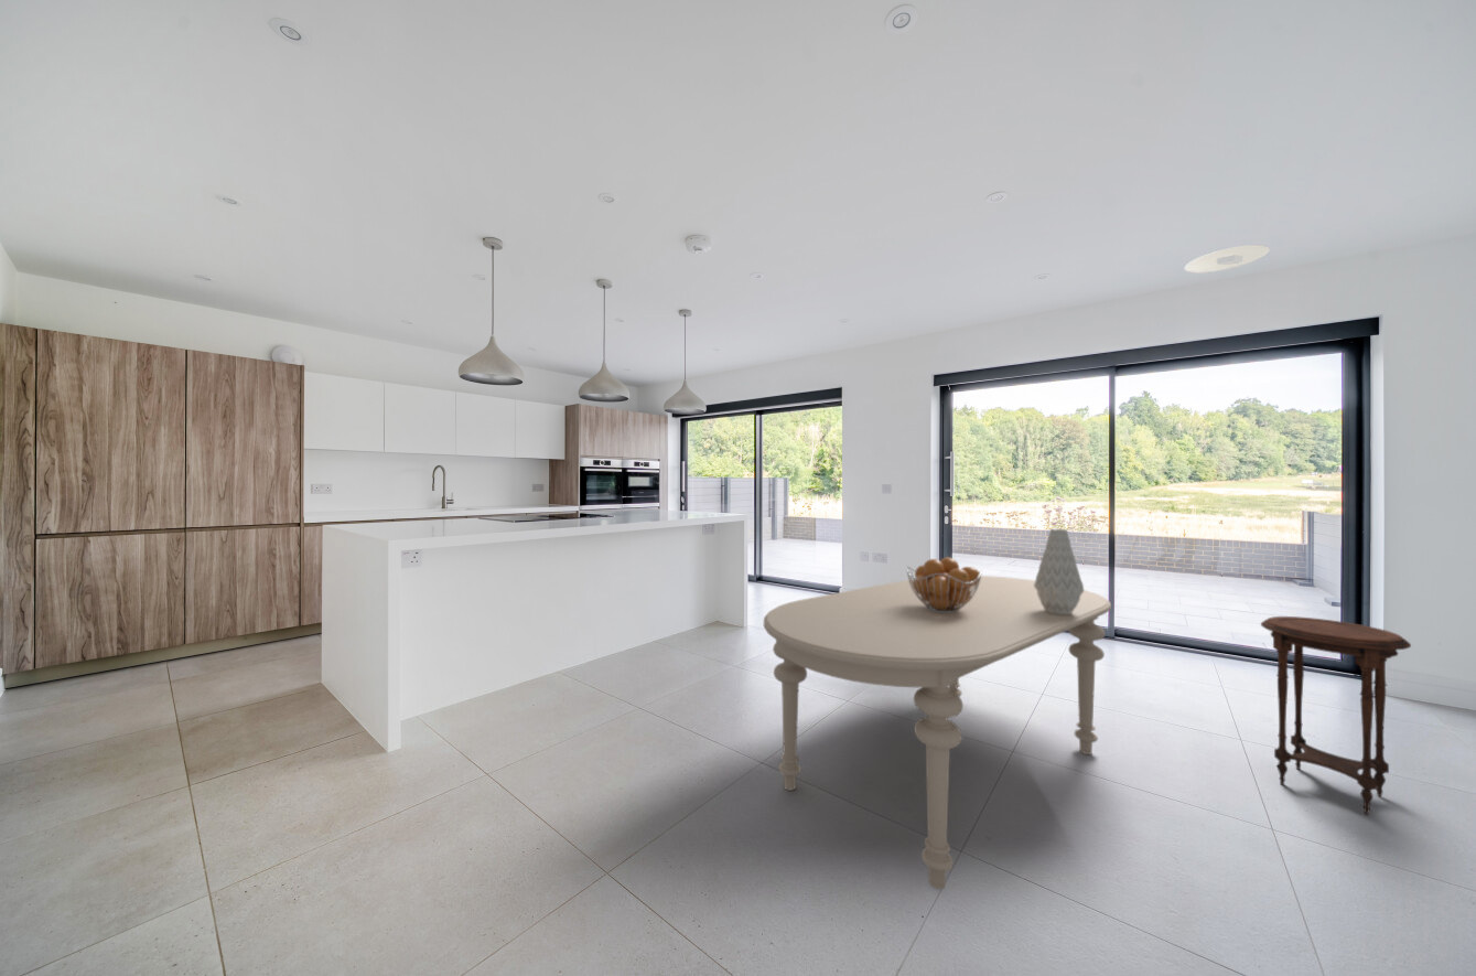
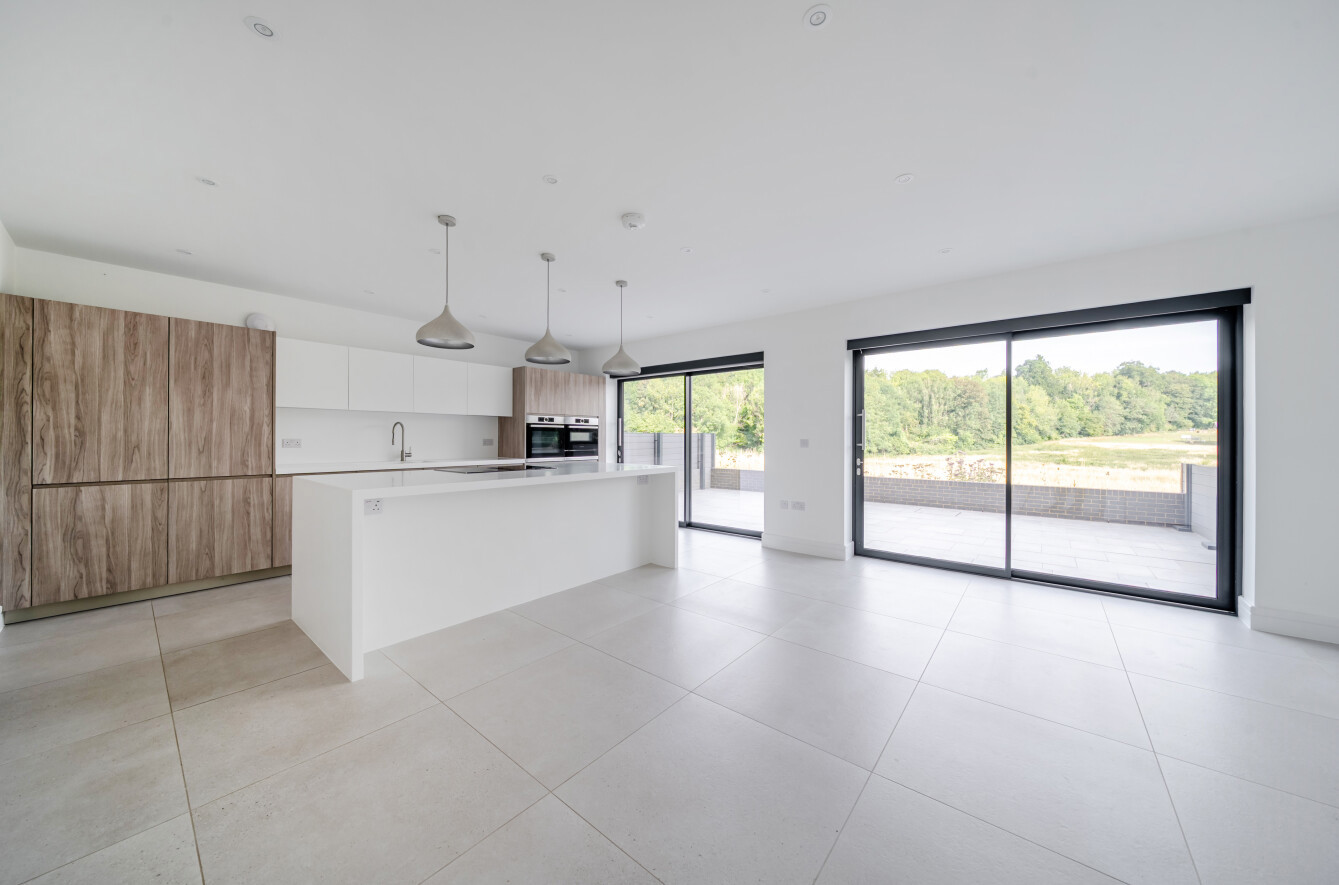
- dining table [763,575,1112,891]
- side table [1260,615,1412,816]
- vase [1034,527,1085,615]
- recessed light [1184,244,1270,274]
- fruit basket [905,556,983,613]
